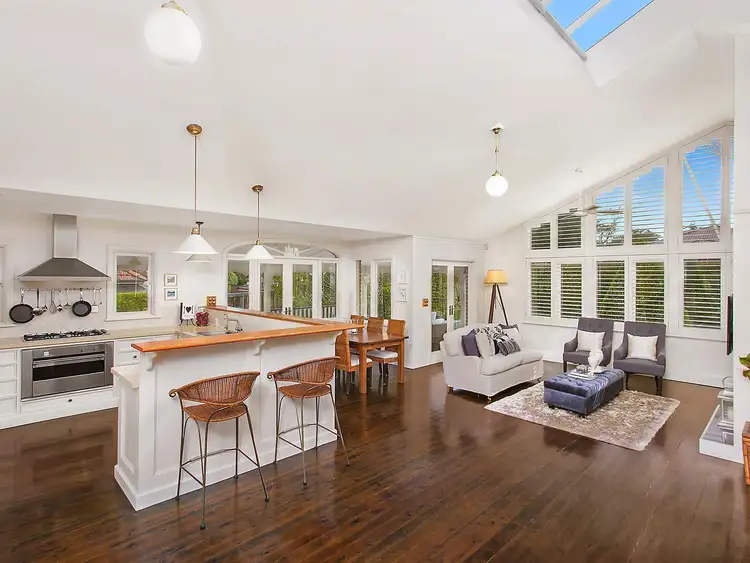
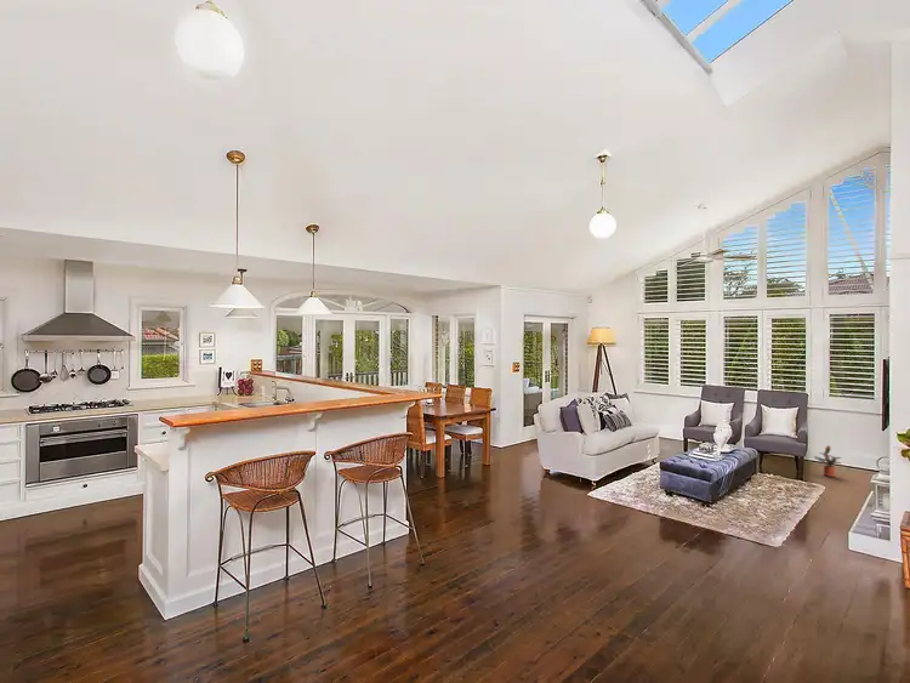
+ potted plant [813,444,843,478]
